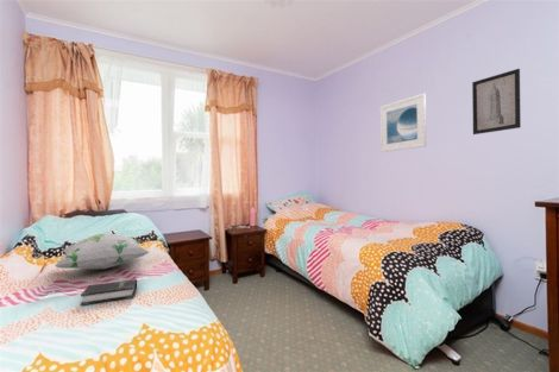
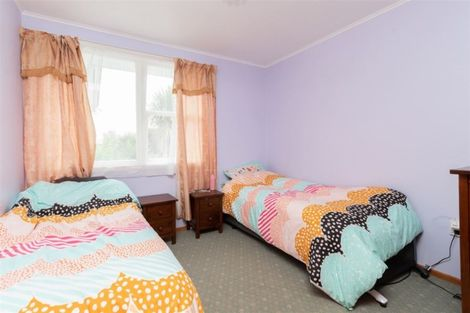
- wall art [471,68,522,135]
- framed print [379,92,427,153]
- decorative pillow [54,233,150,271]
- hardback book [80,278,138,307]
